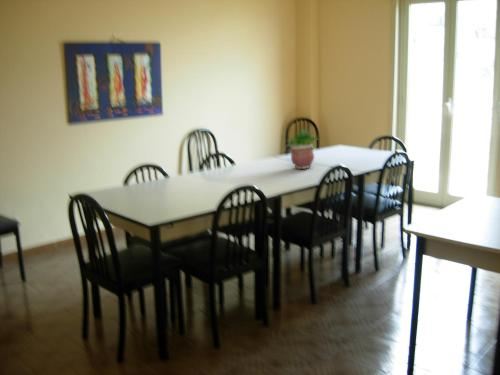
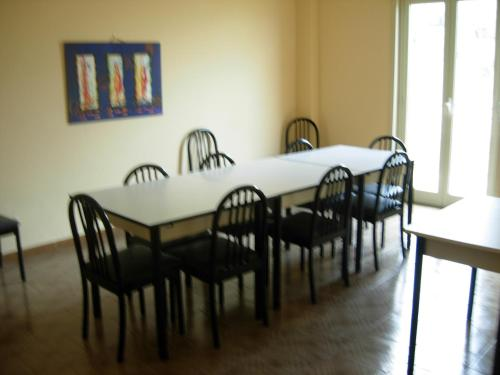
- potted plant [284,126,318,170]
